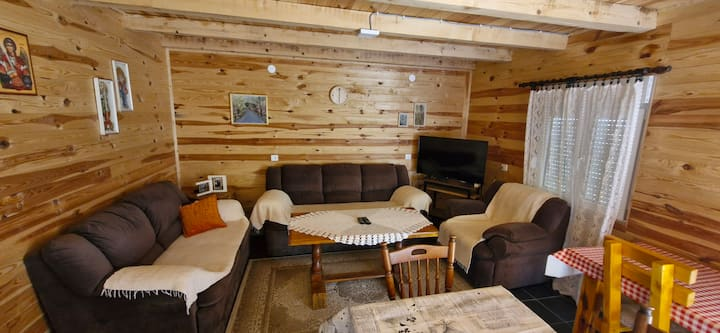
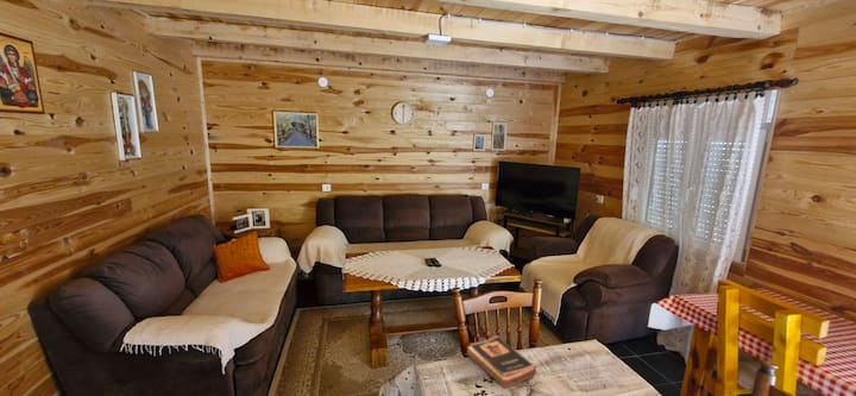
+ book [466,334,537,390]
